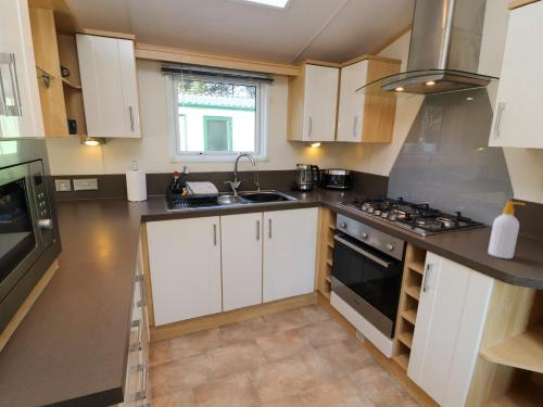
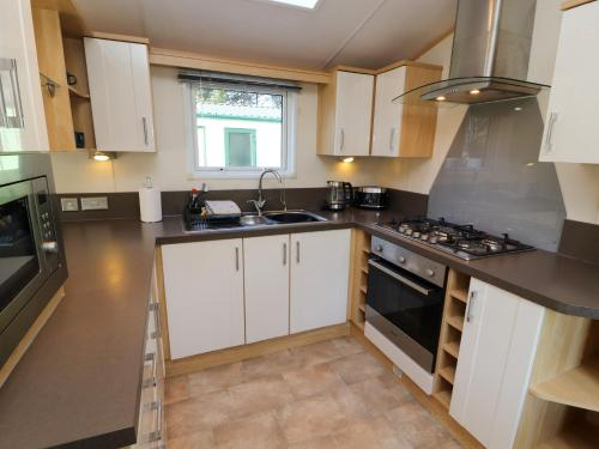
- soap bottle [487,200,527,259]
